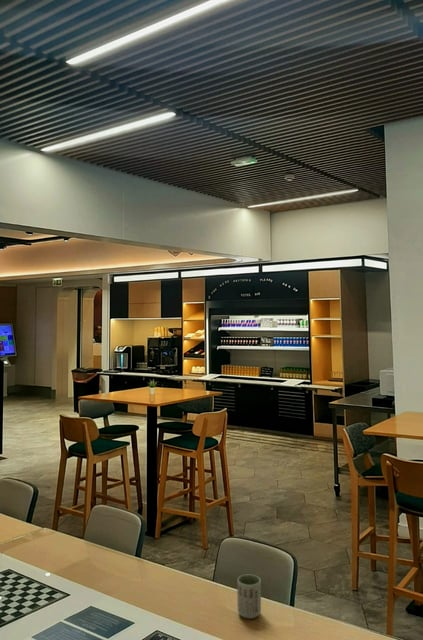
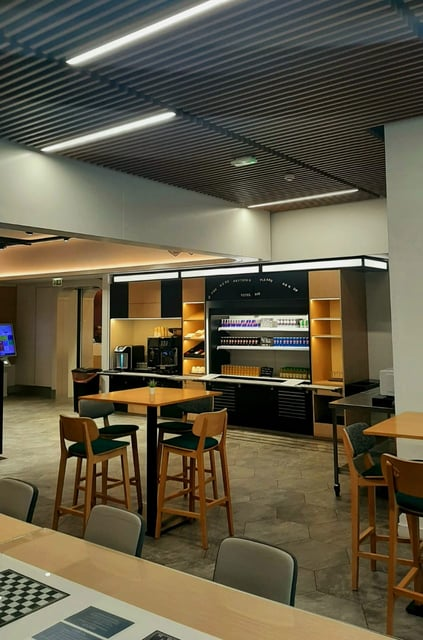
- cup [236,573,262,620]
